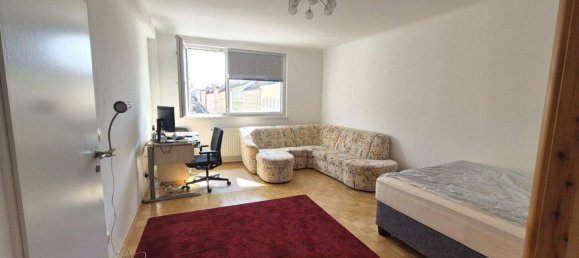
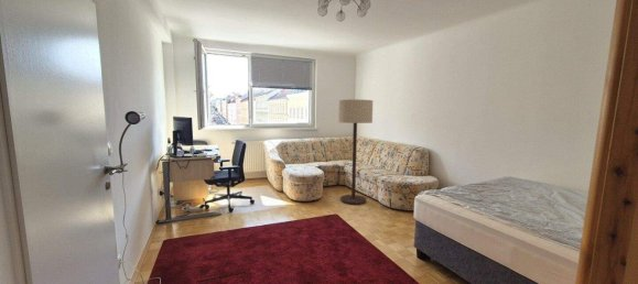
+ floor lamp [337,99,374,206]
